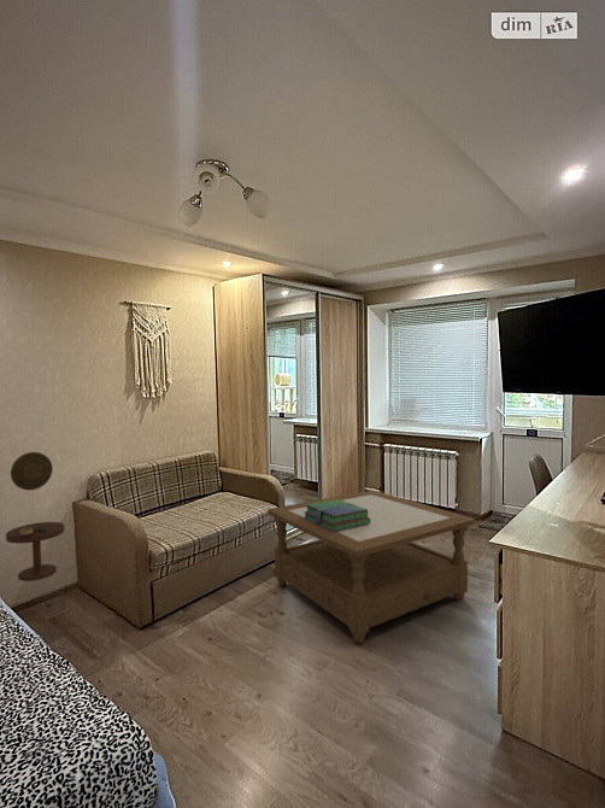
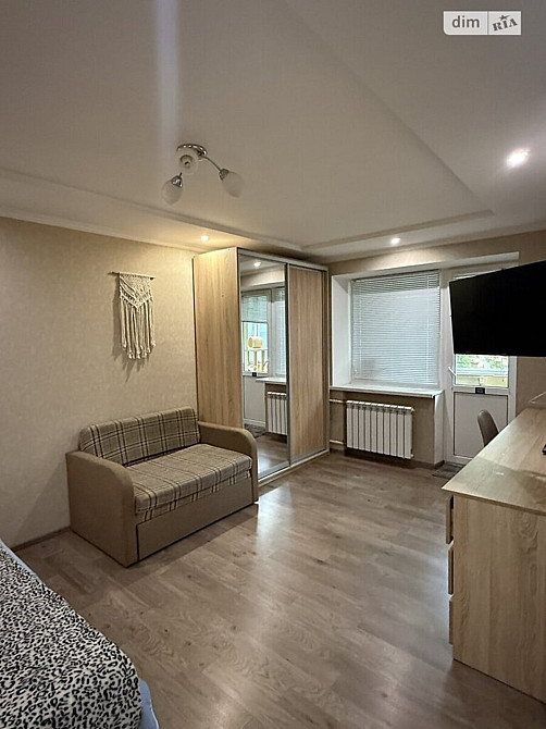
- side table [5,521,65,582]
- coffee table [266,490,476,644]
- stack of books [304,499,370,532]
- decorative plate [10,451,53,491]
